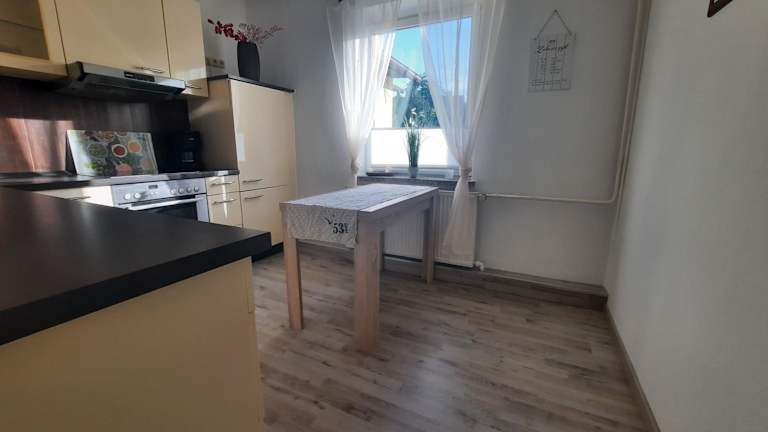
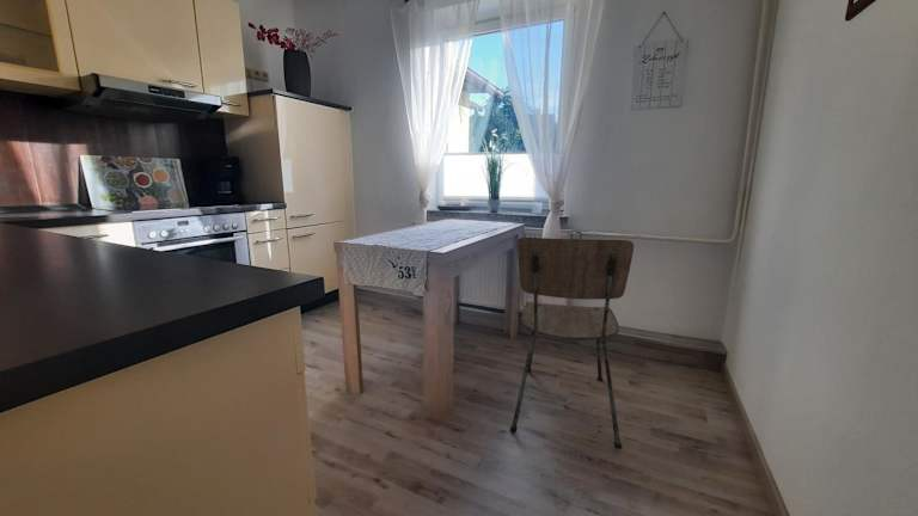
+ dining chair [509,236,635,450]
